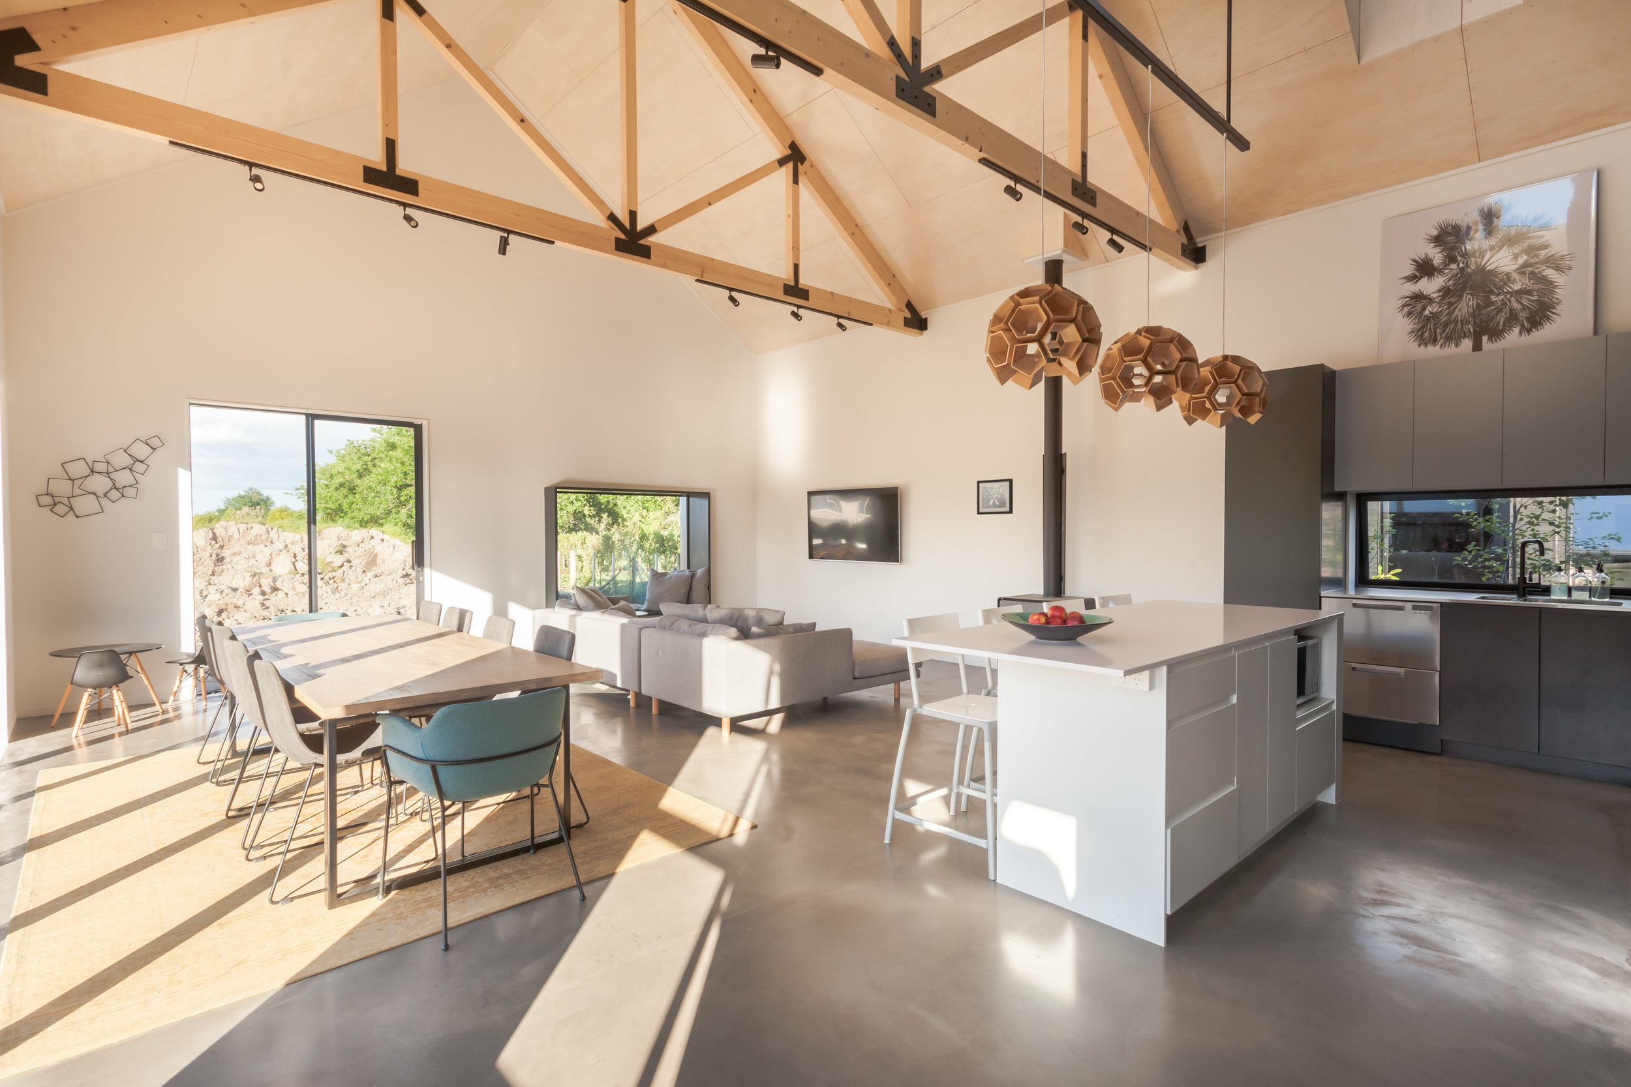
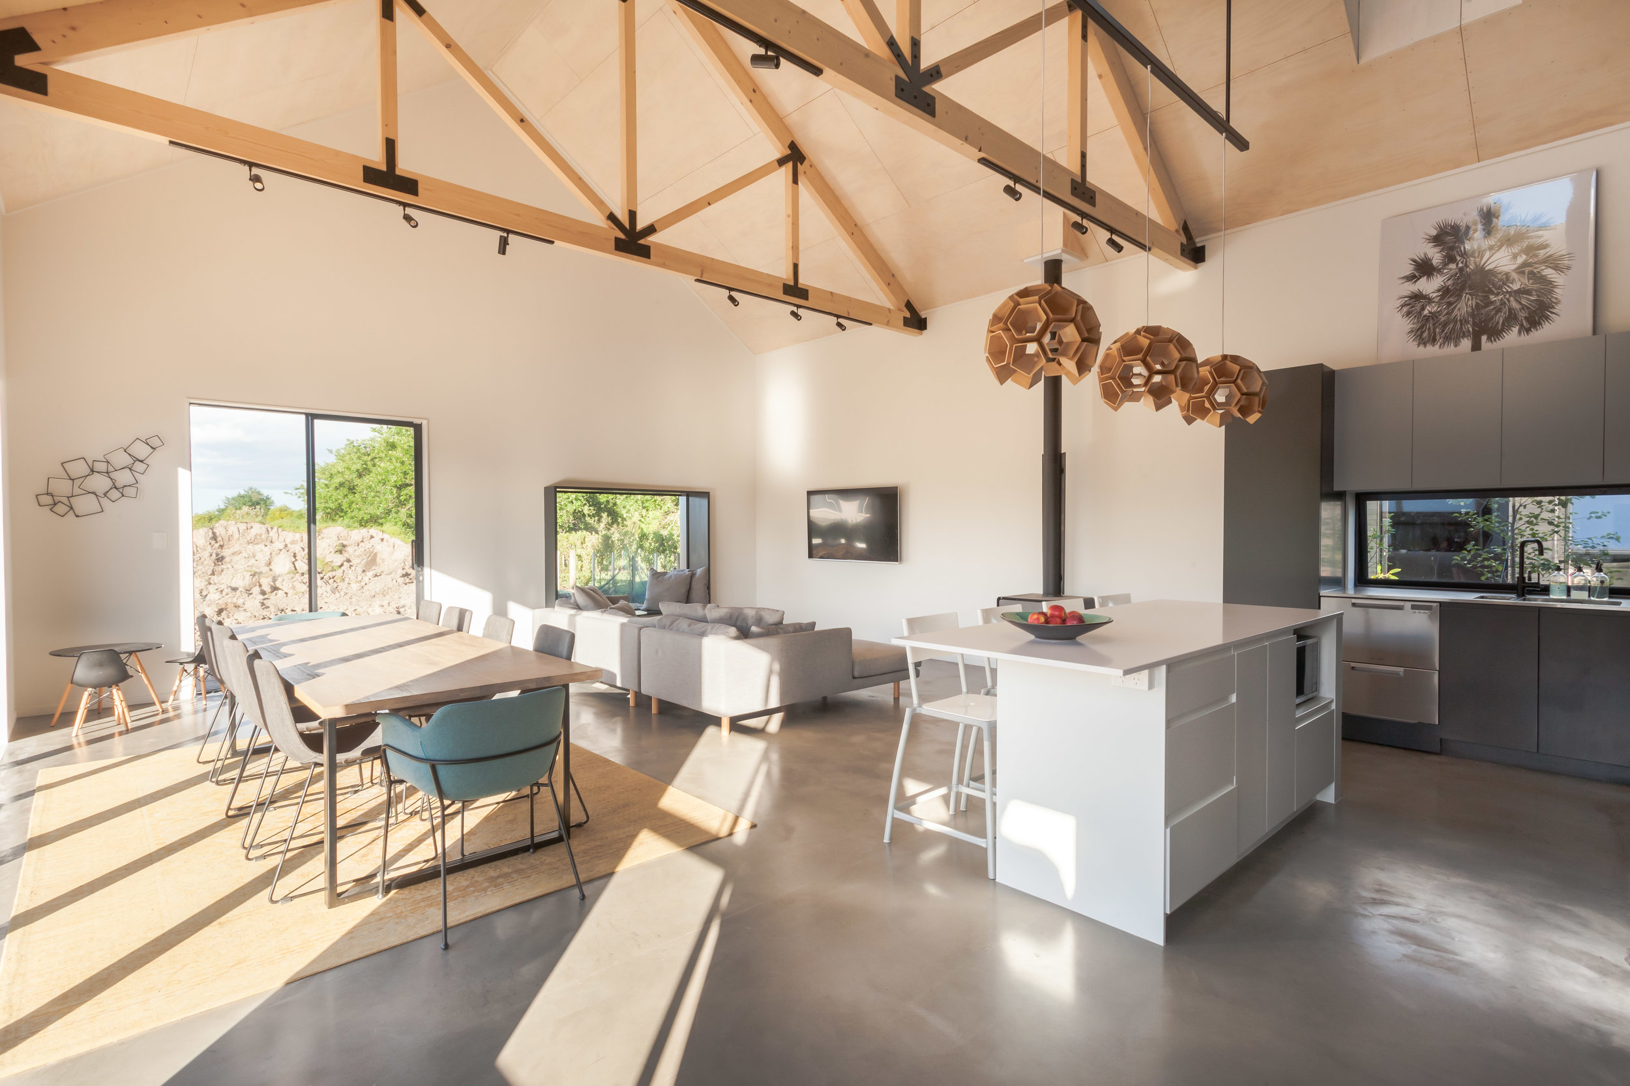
- wall art [976,478,1013,516]
